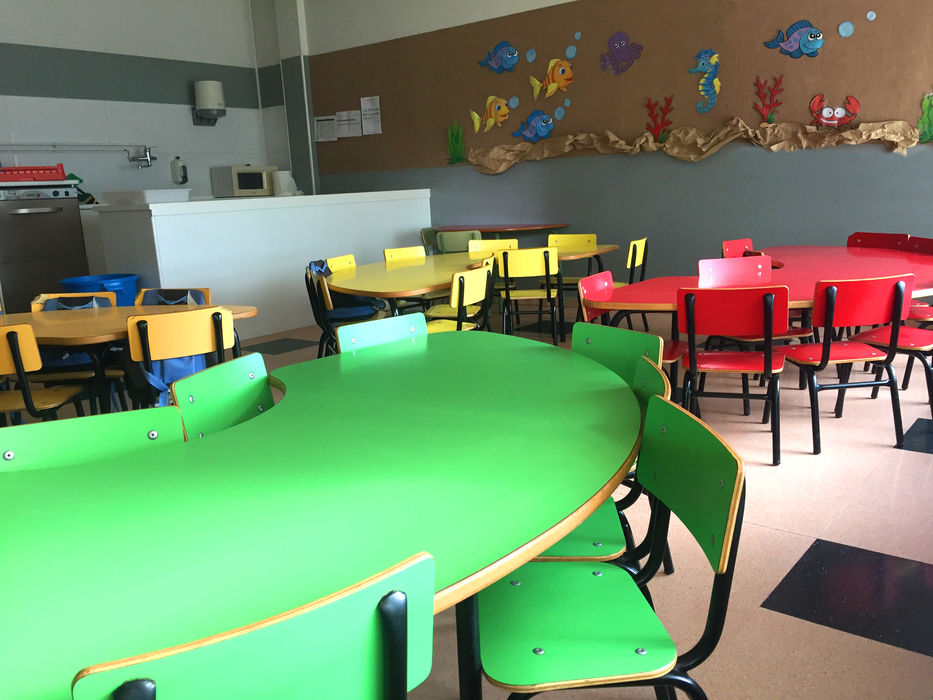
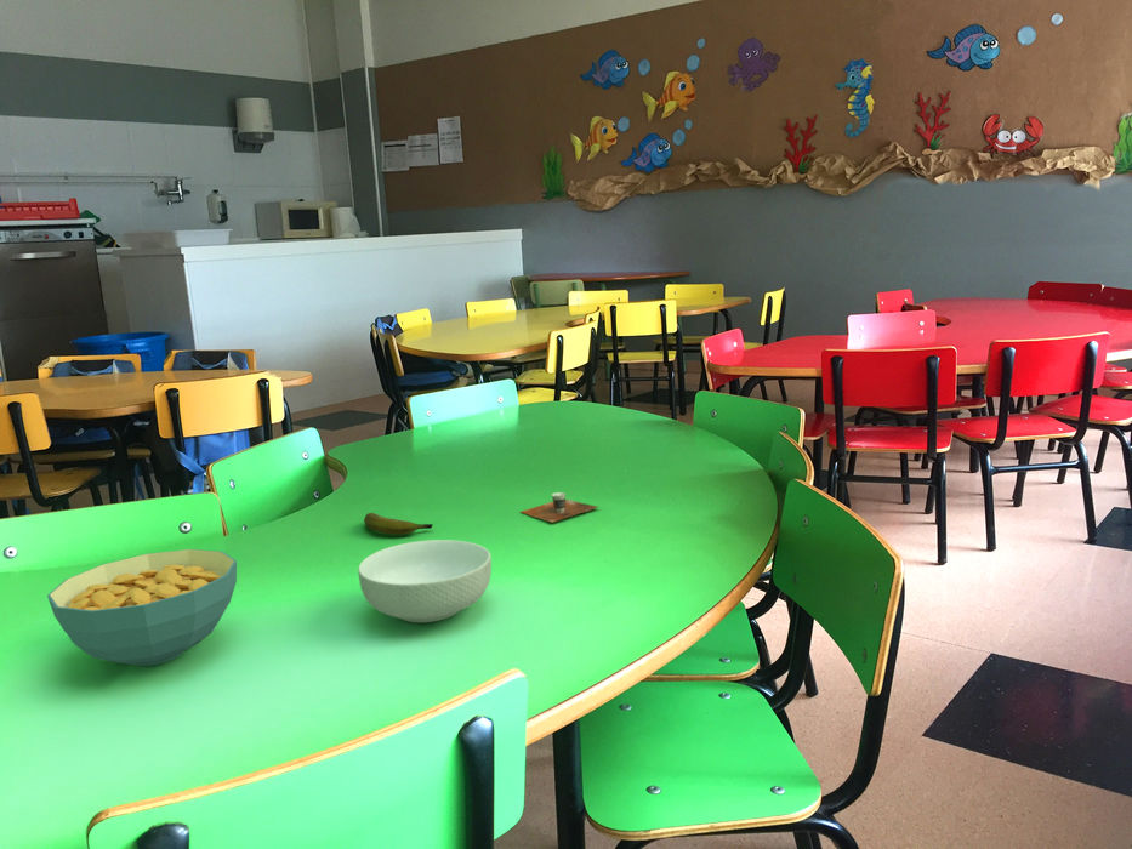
+ banana [363,512,434,536]
+ cereal bowl [357,539,493,623]
+ cup [521,491,599,523]
+ cereal bowl [46,548,238,667]
